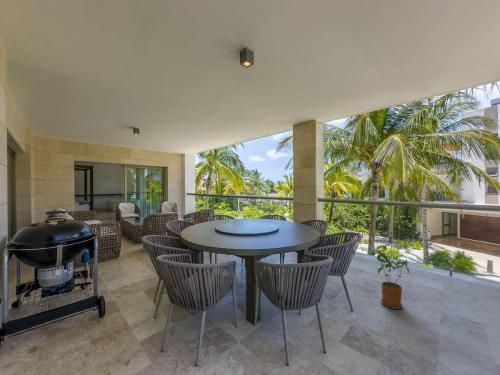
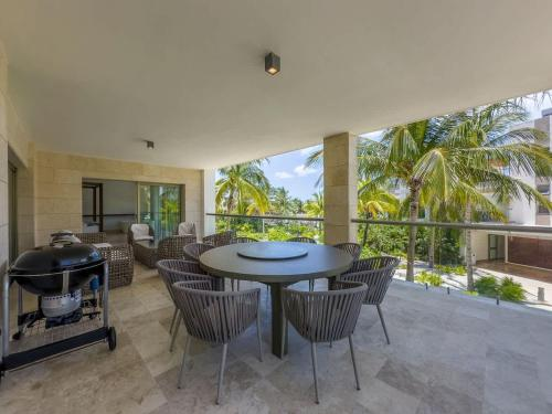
- house plant [368,244,410,310]
